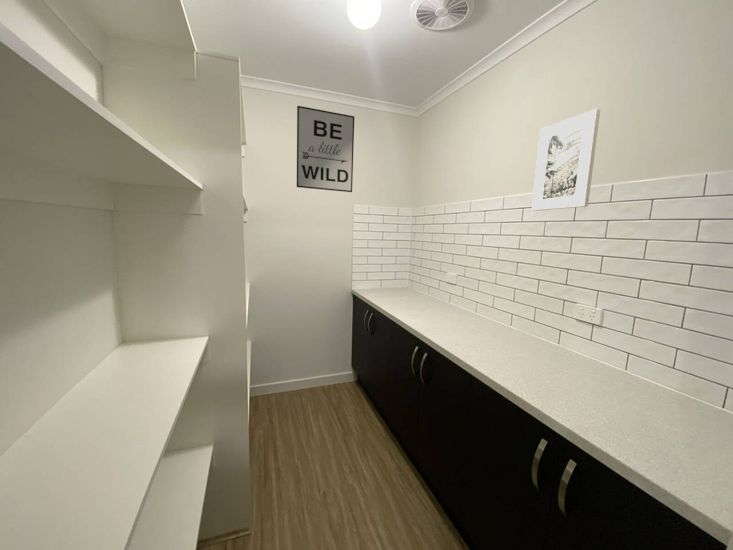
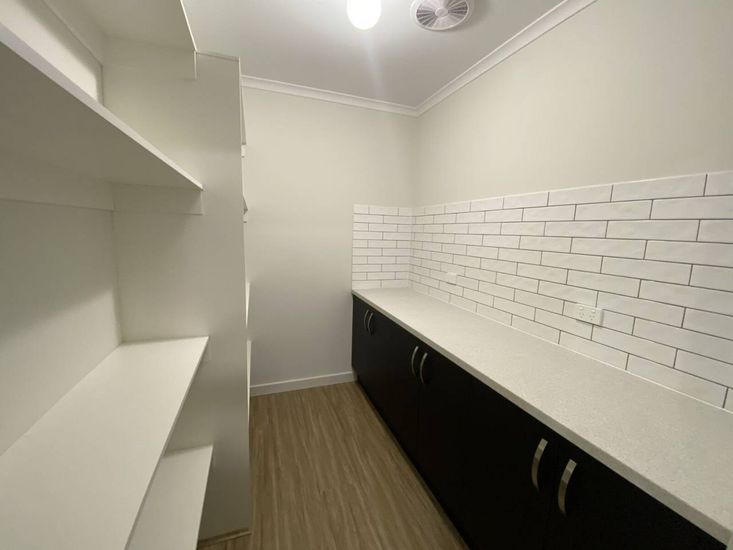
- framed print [531,108,601,212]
- wall art [296,105,355,193]
